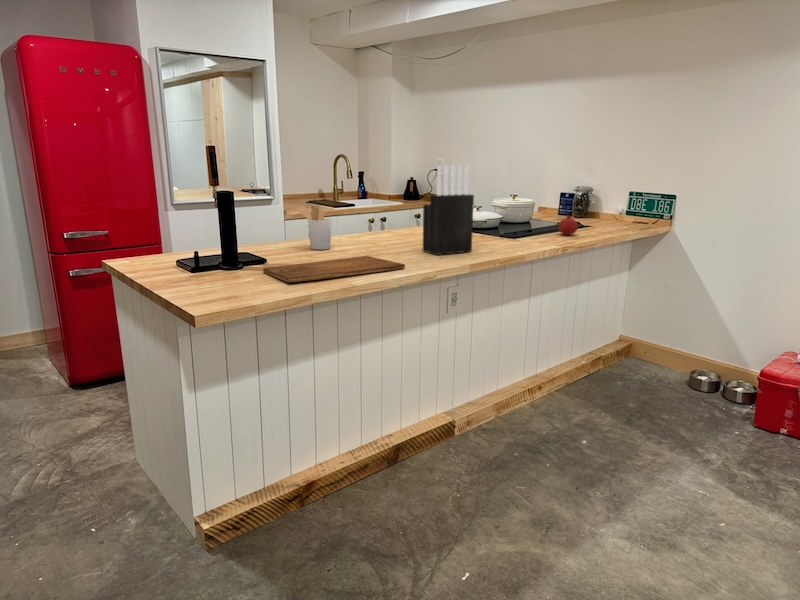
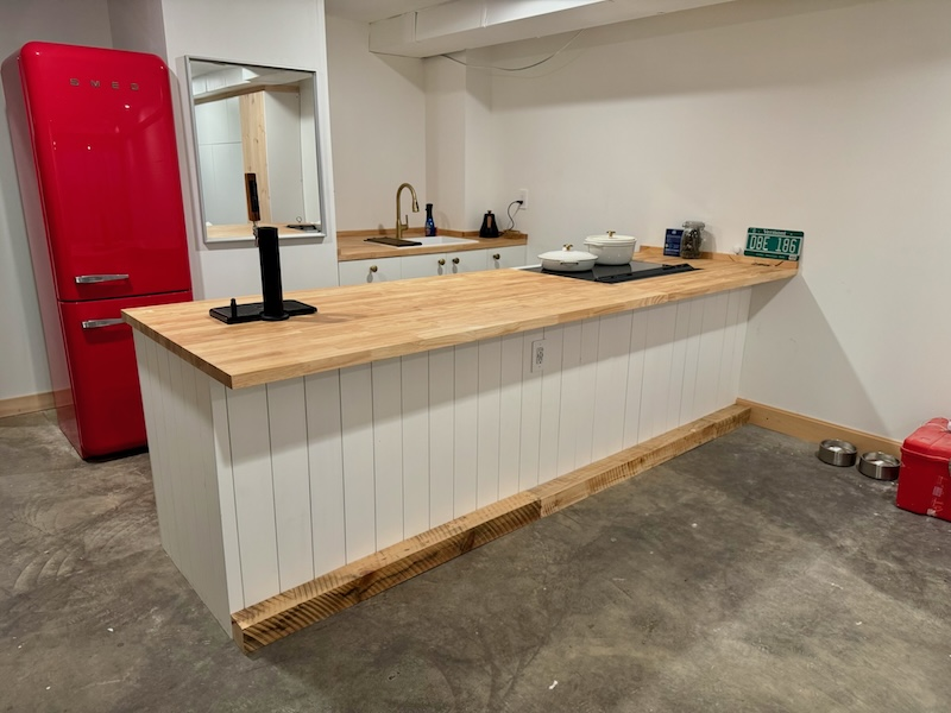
- cutting board [262,255,406,283]
- fruit [557,214,579,236]
- utensil holder [294,205,332,251]
- knife block [422,164,475,256]
